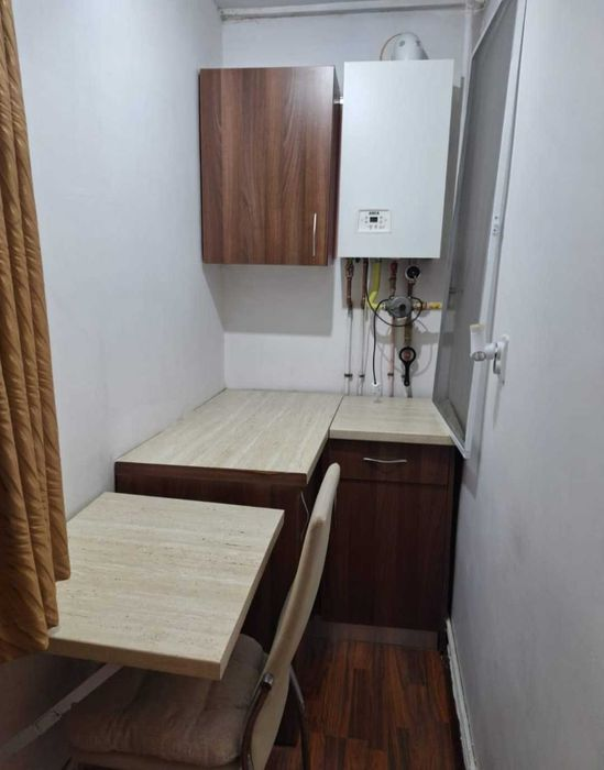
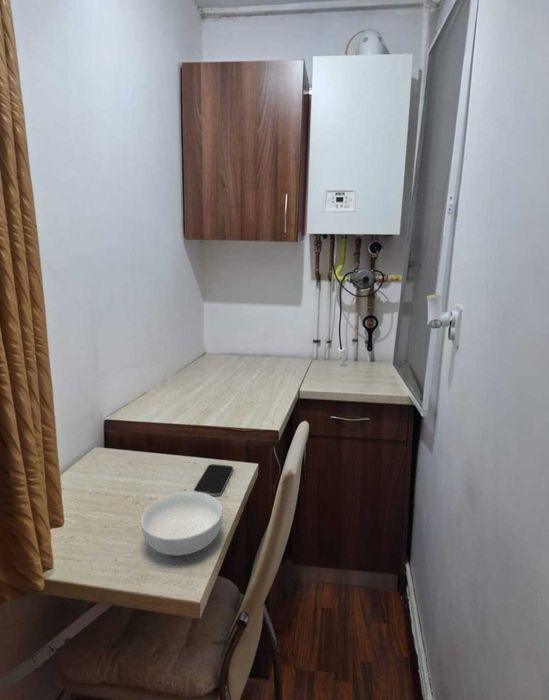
+ cereal bowl [140,490,224,556]
+ smartphone [193,463,234,497]
